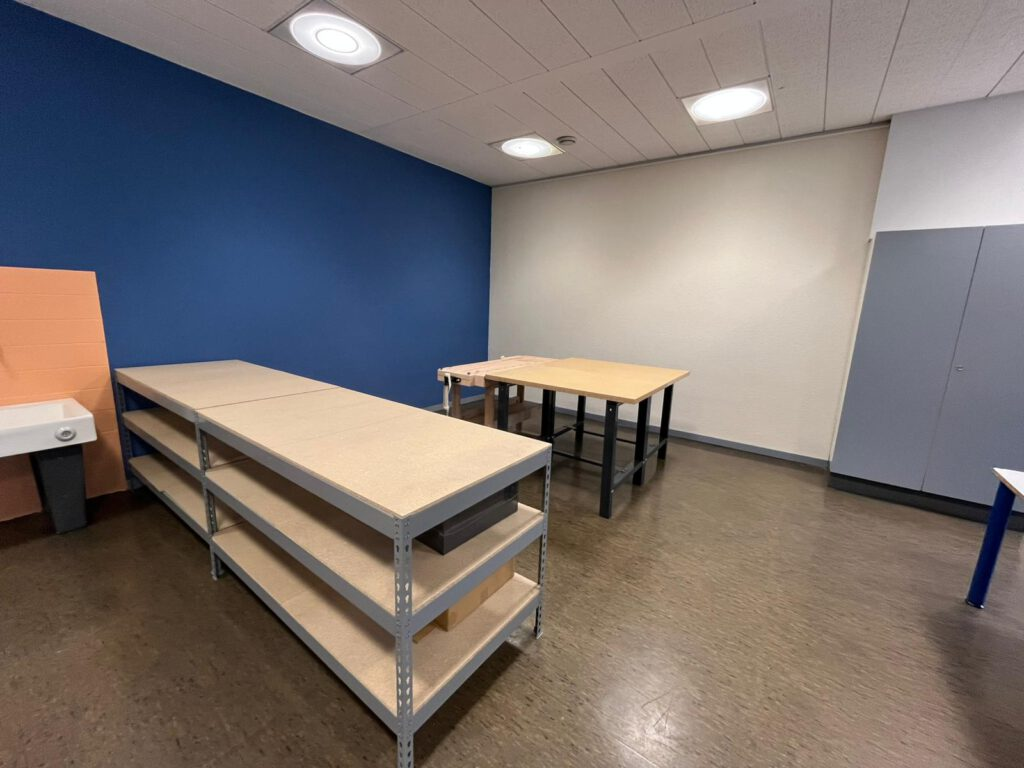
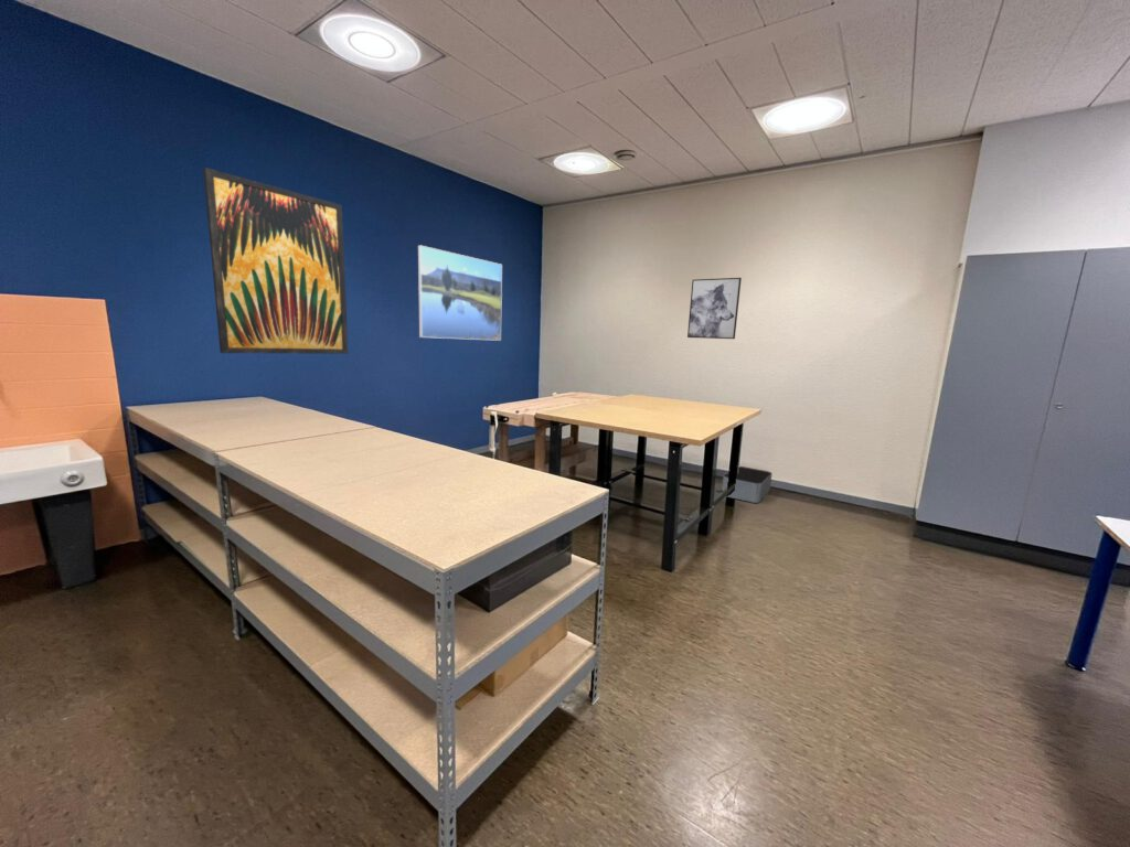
+ wall art [686,277,743,340]
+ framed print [417,244,503,342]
+ storage bin [721,465,774,504]
+ wall art [202,167,350,355]
